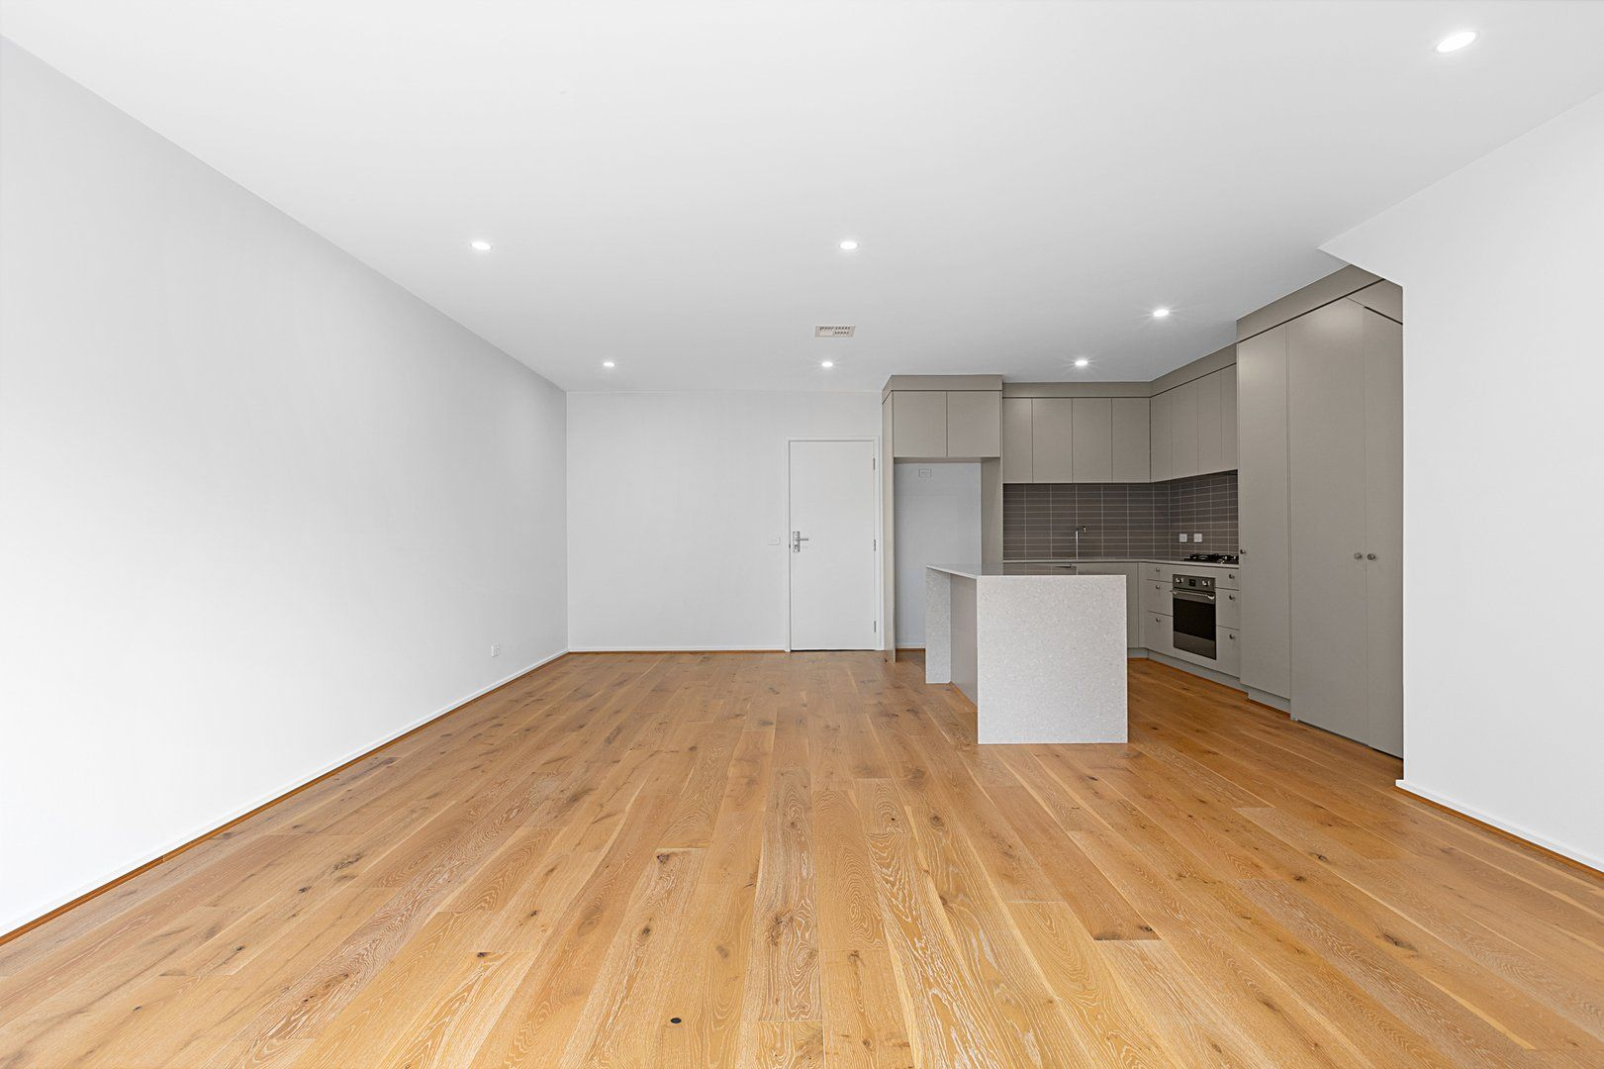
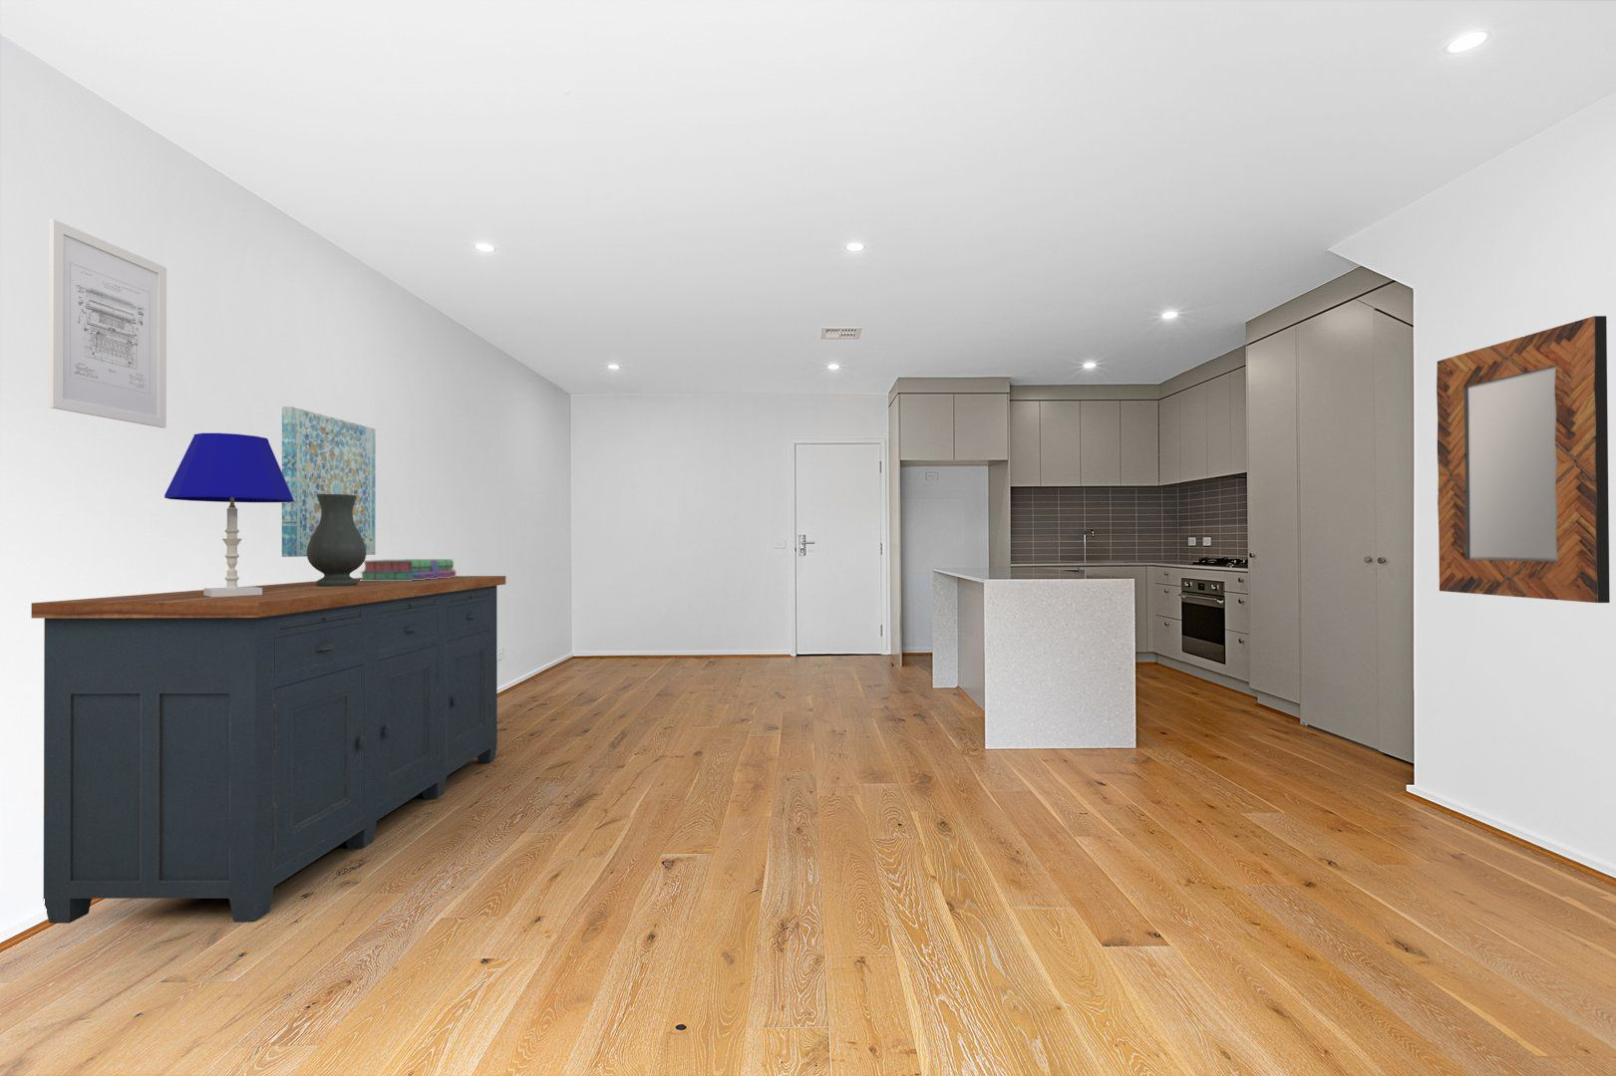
+ vase [306,494,366,586]
+ sideboard [30,575,507,925]
+ wall art [281,406,377,558]
+ home mirror [1436,315,1611,604]
+ wall art [48,219,167,429]
+ table lamp [163,432,294,597]
+ stack of books [359,558,457,581]
